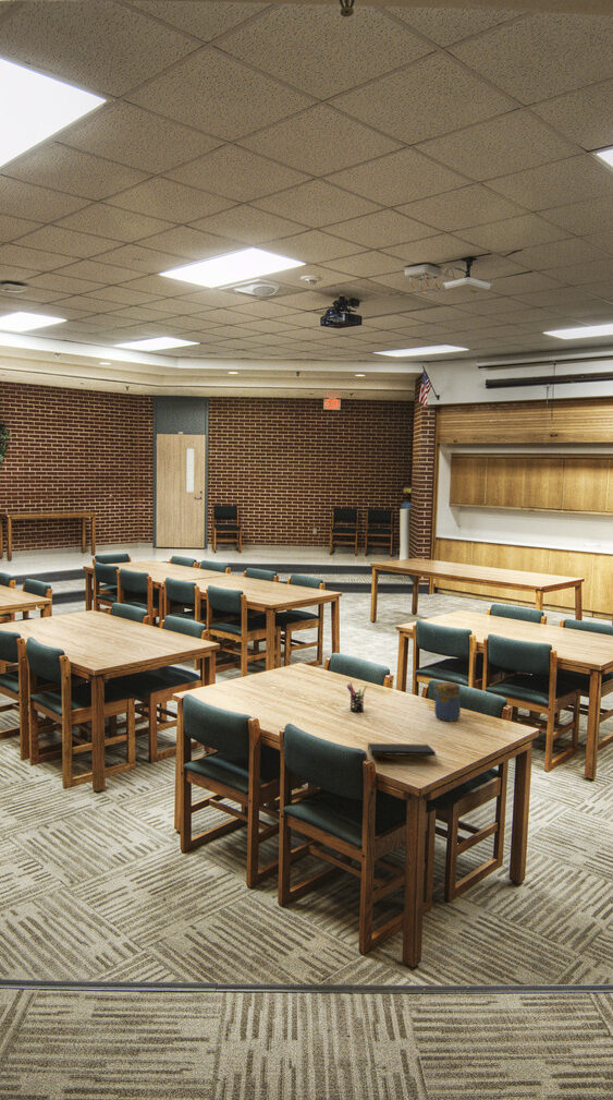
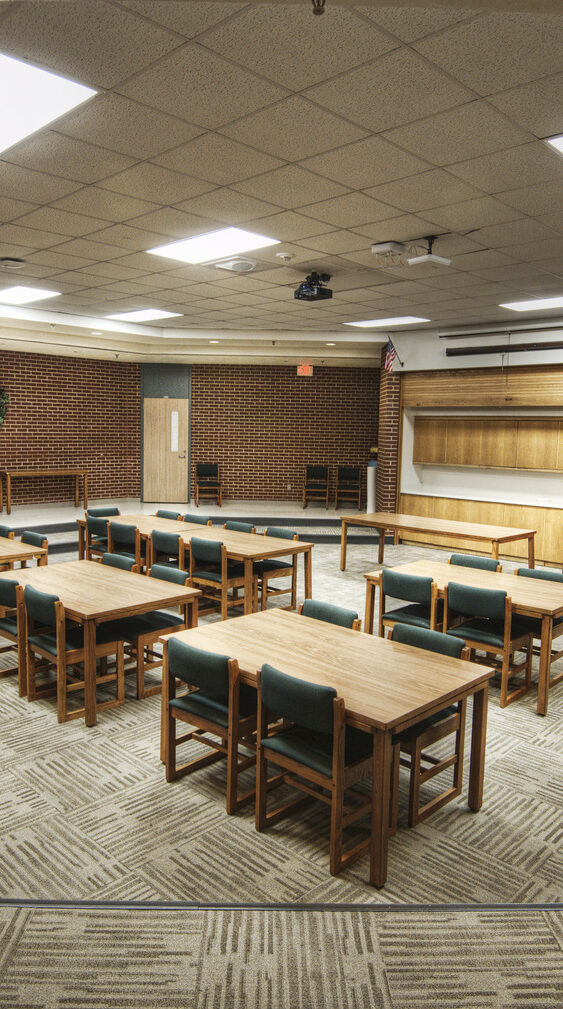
- notepad [367,742,438,764]
- jar [431,681,462,722]
- pen holder [346,681,368,713]
